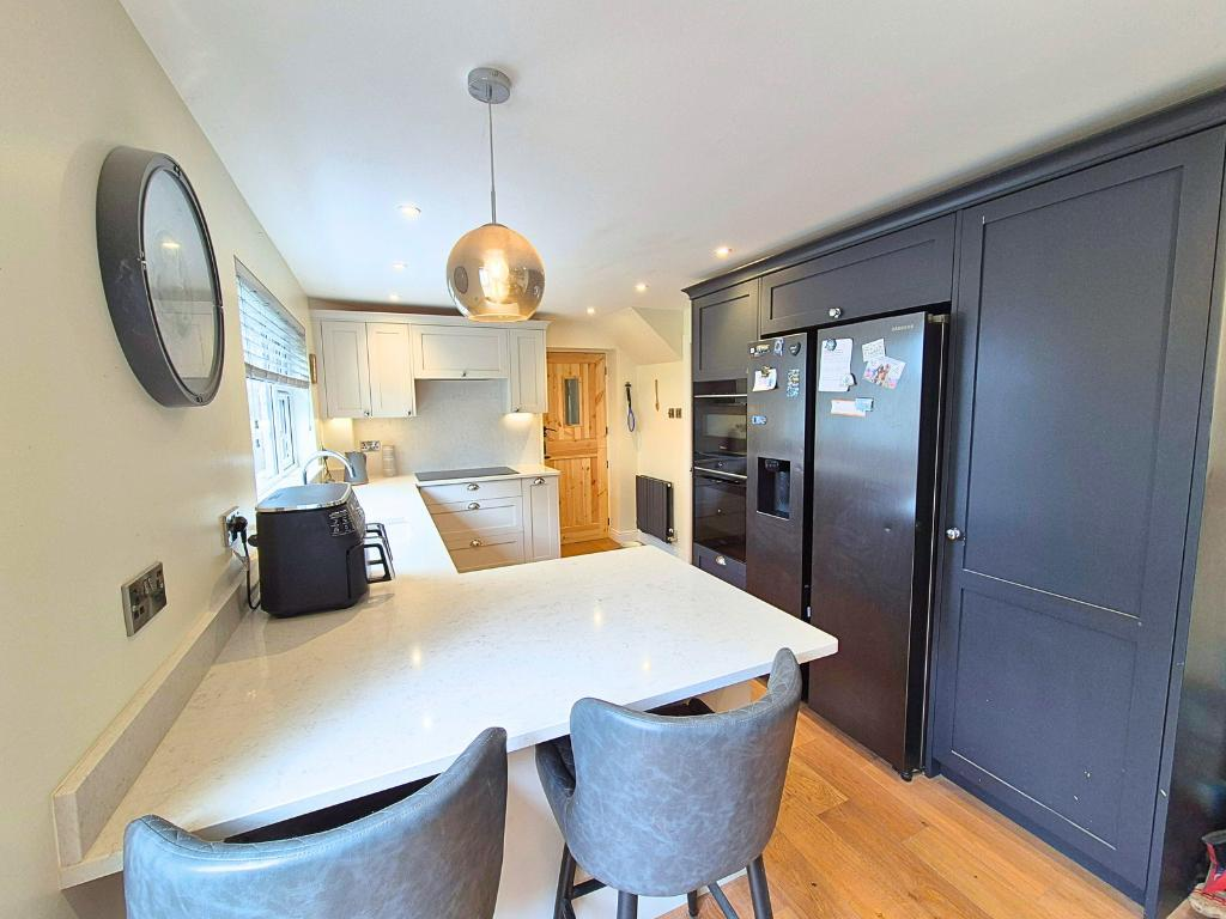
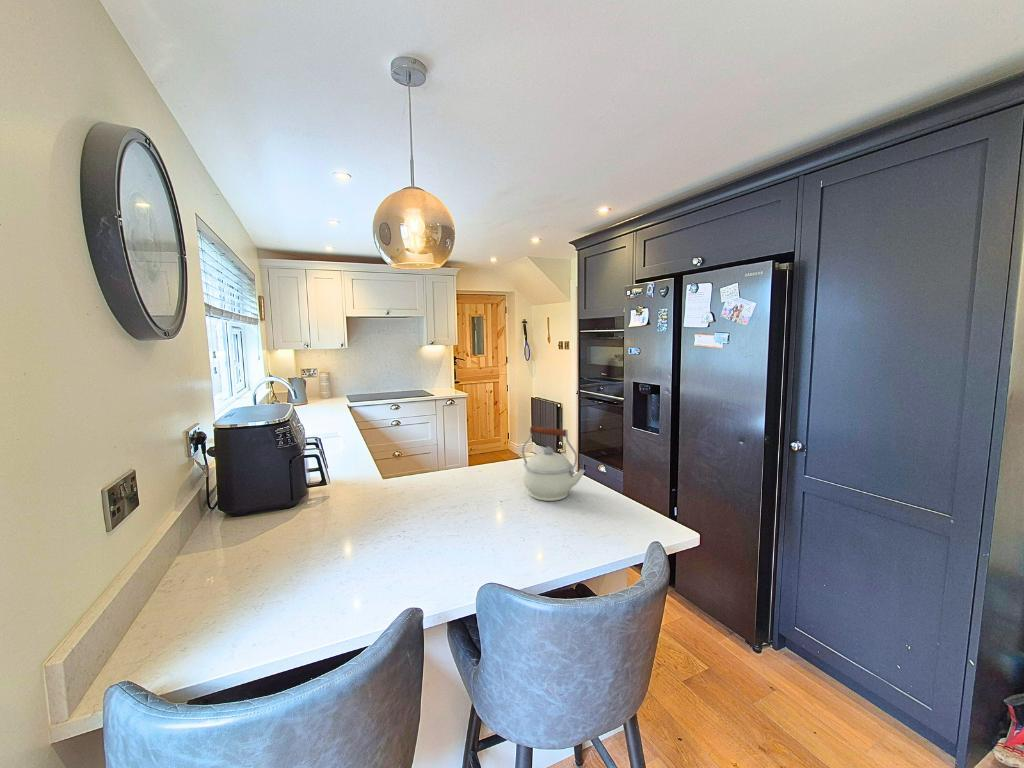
+ kettle [521,425,586,502]
